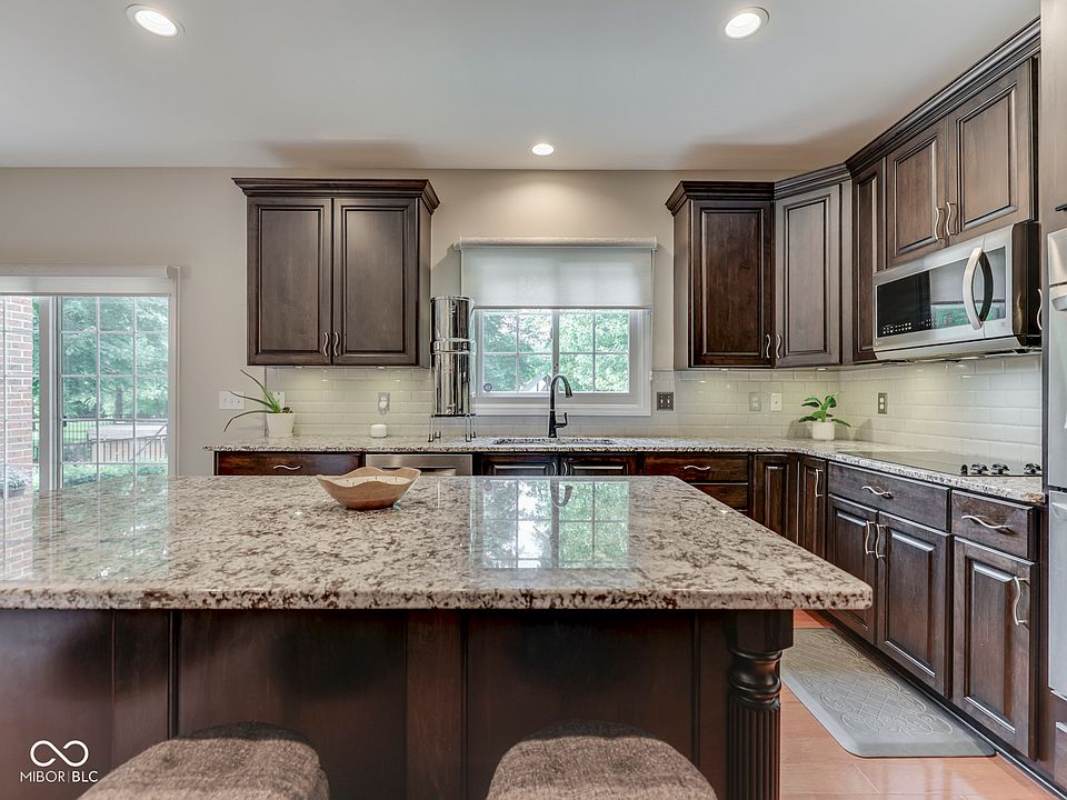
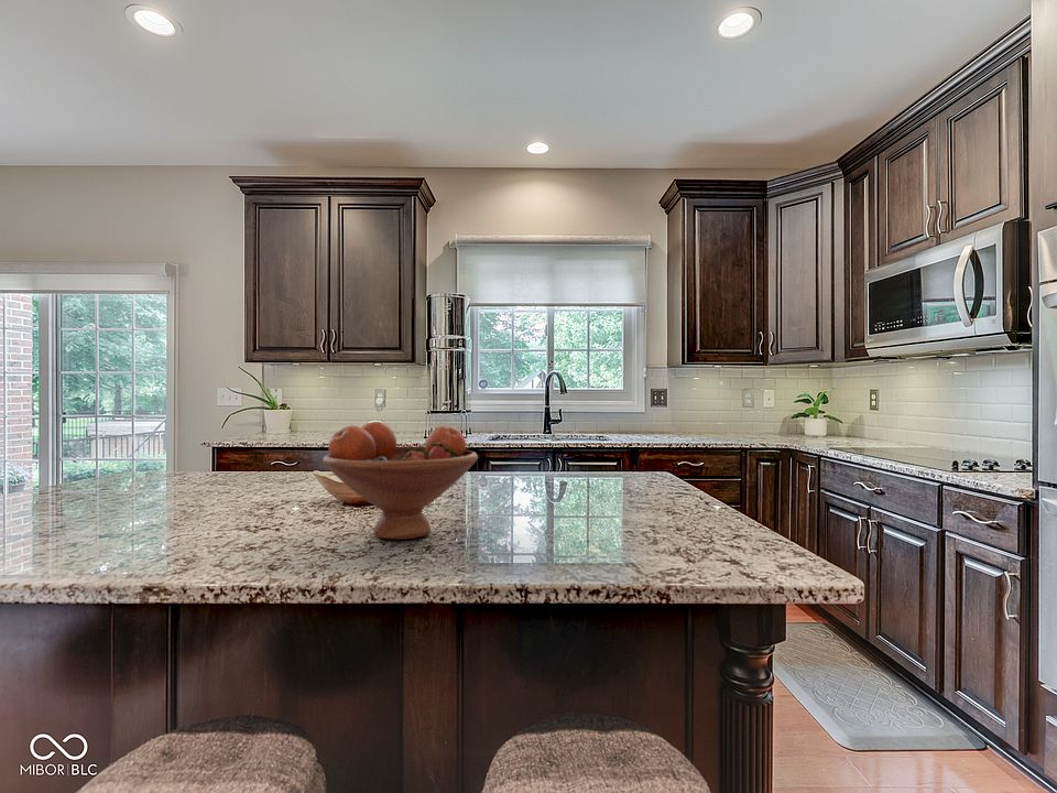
+ fruit bowl [322,421,479,541]
